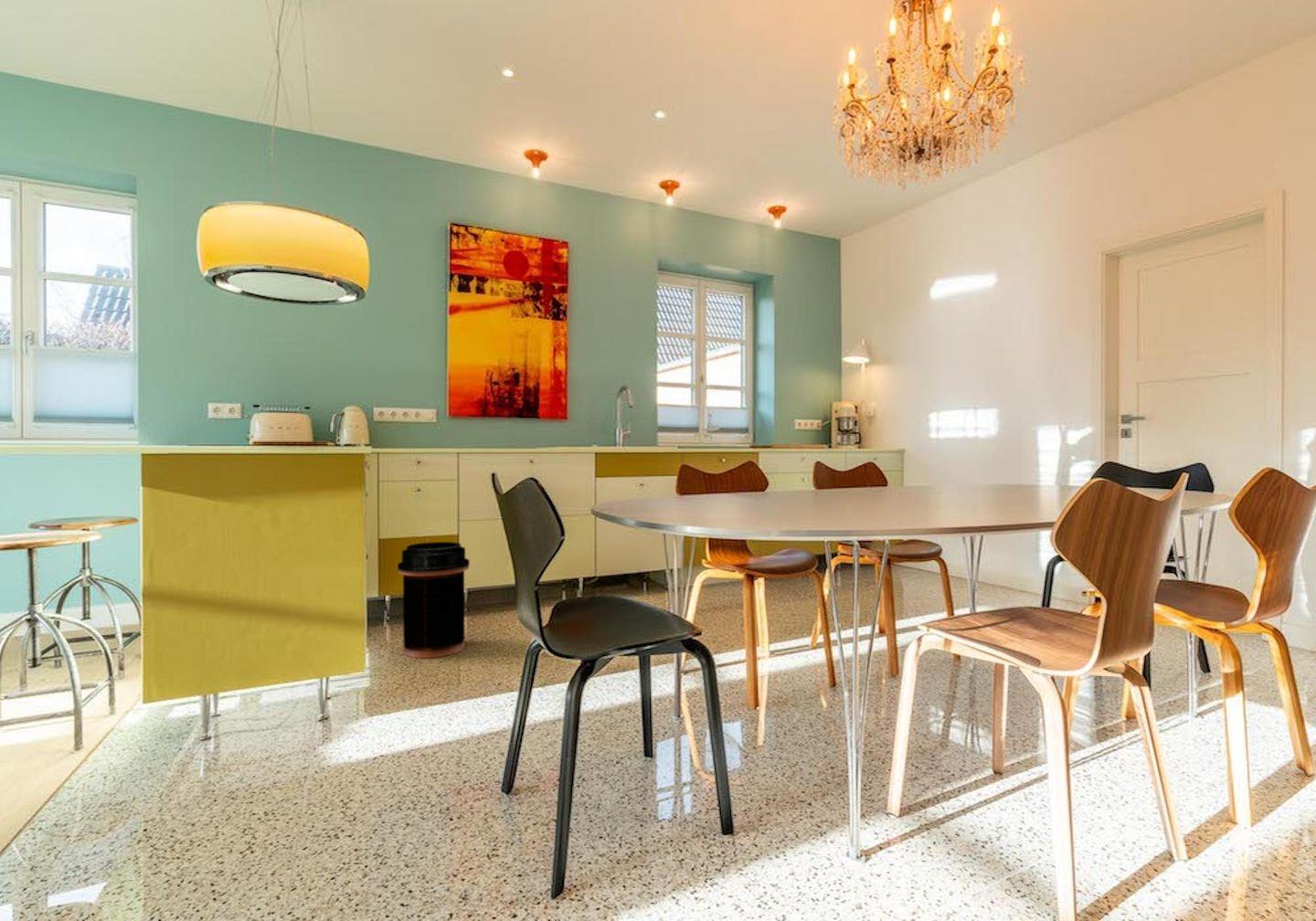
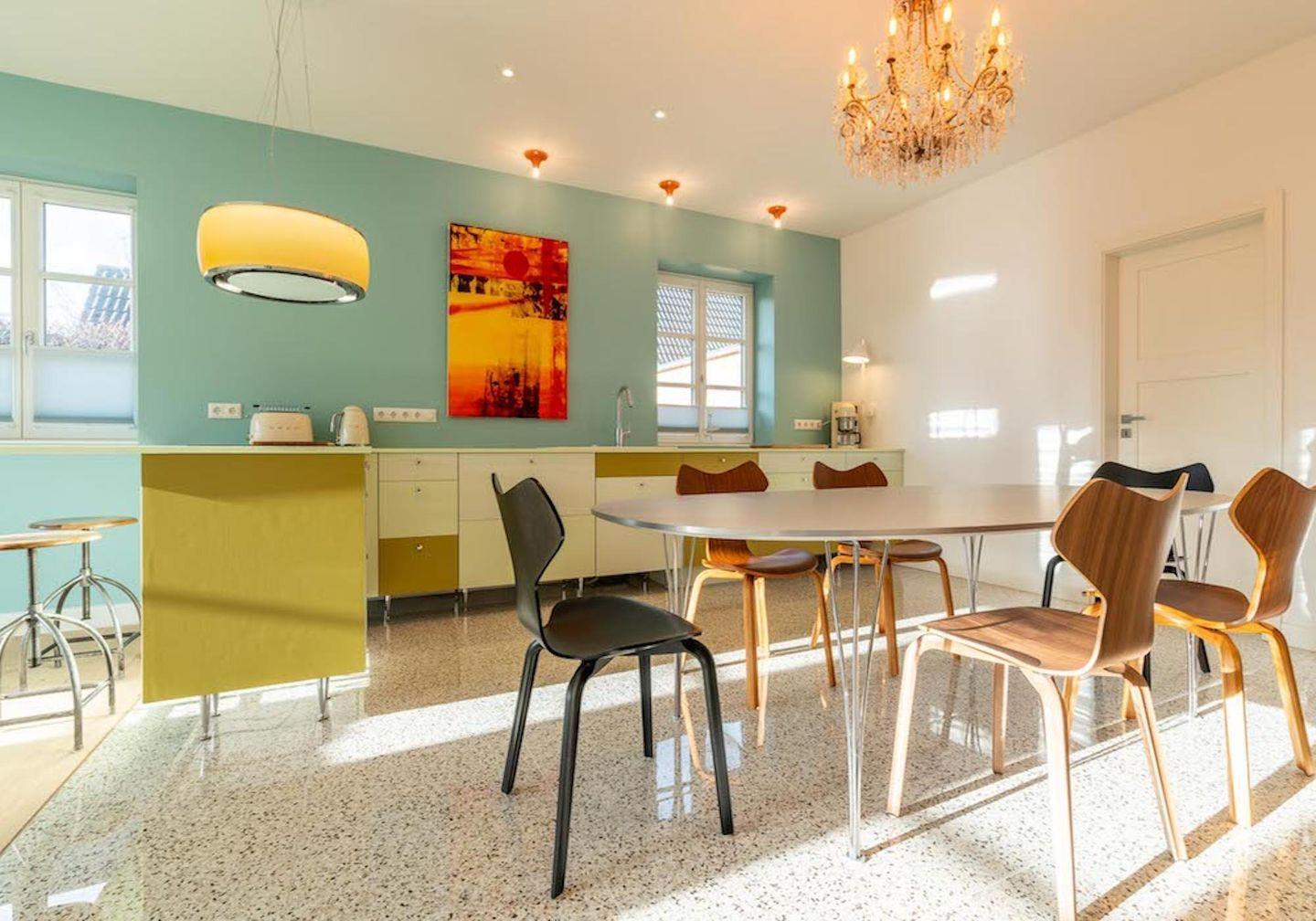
- trash can [397,541,471,659]
